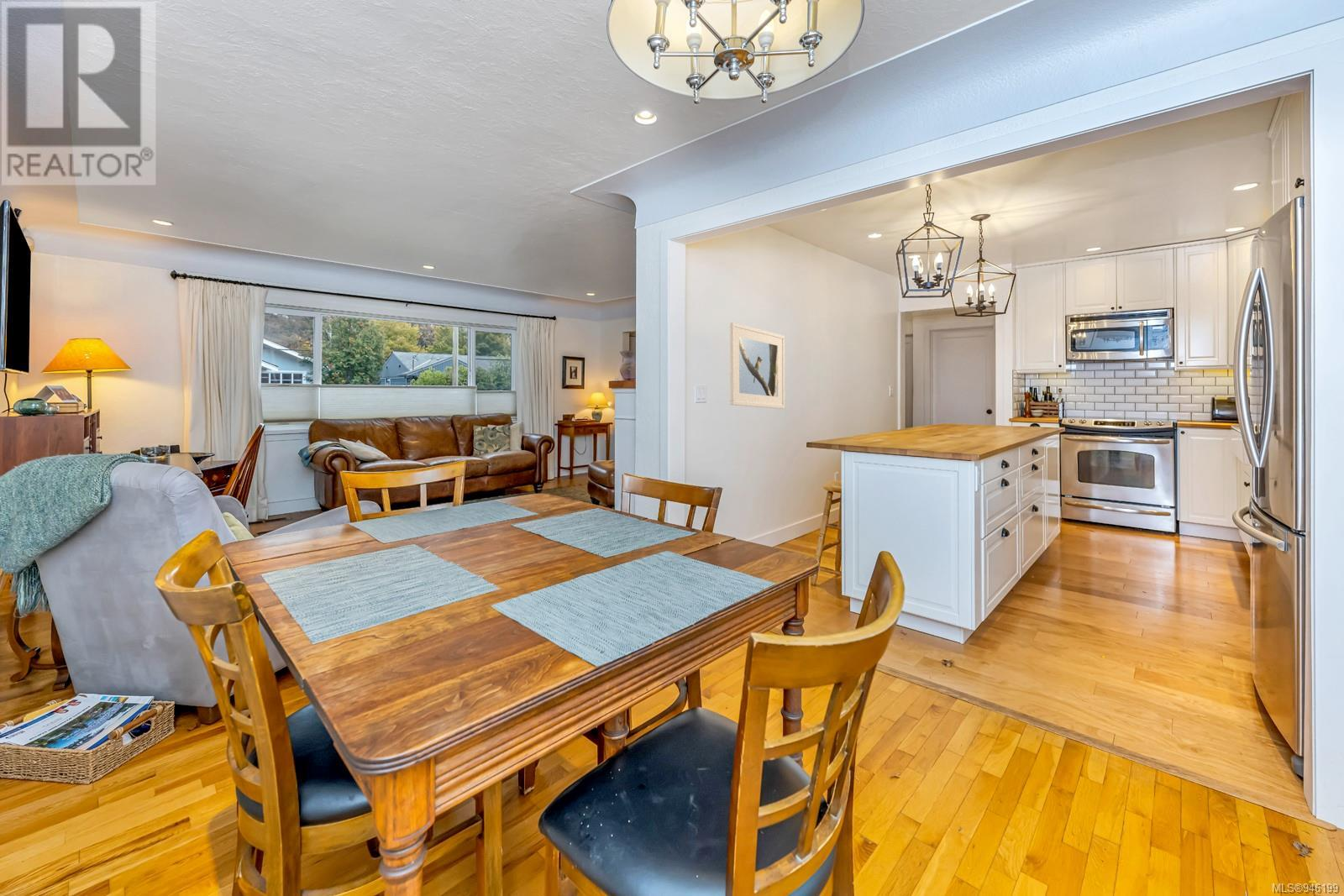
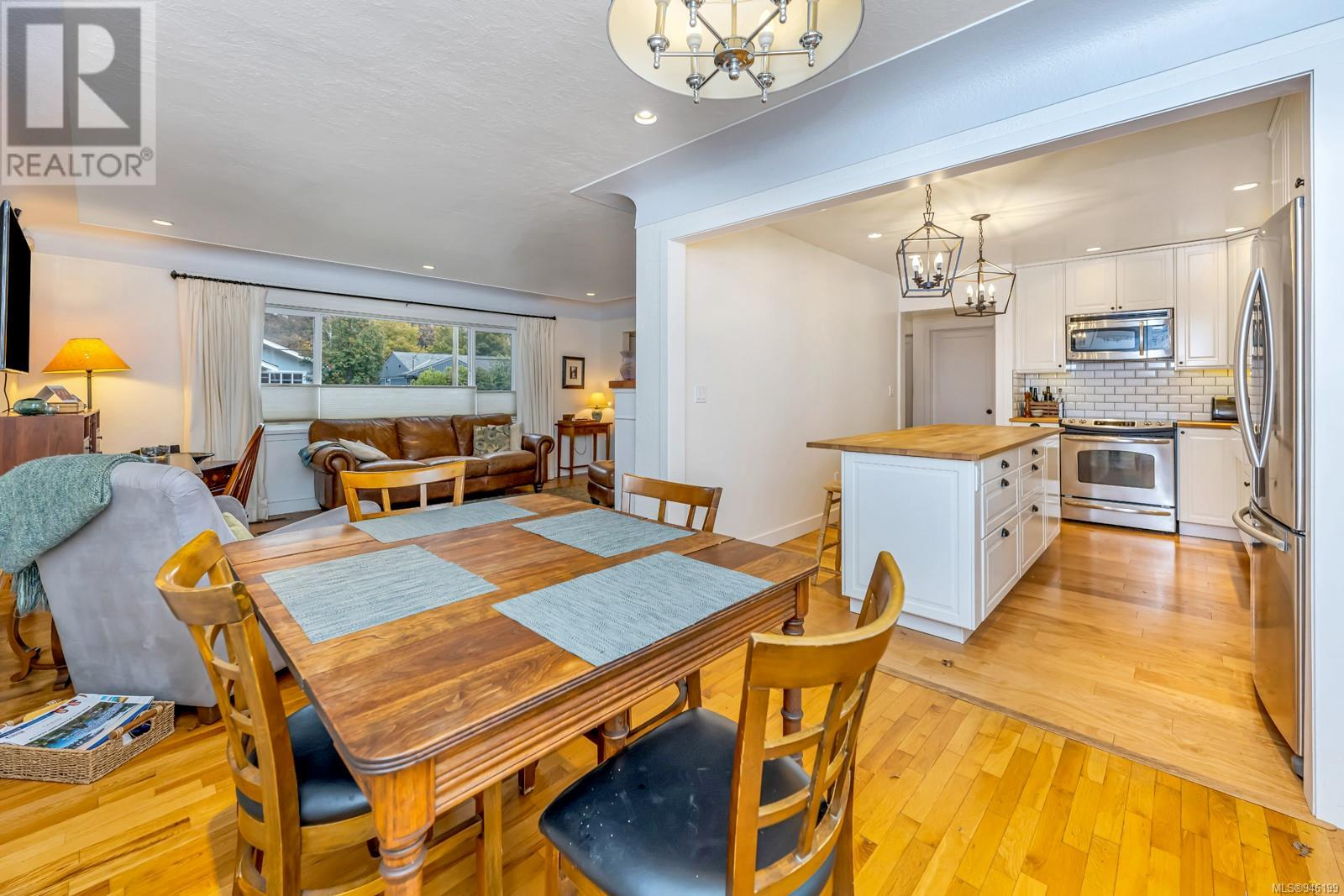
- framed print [729,322,785,410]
